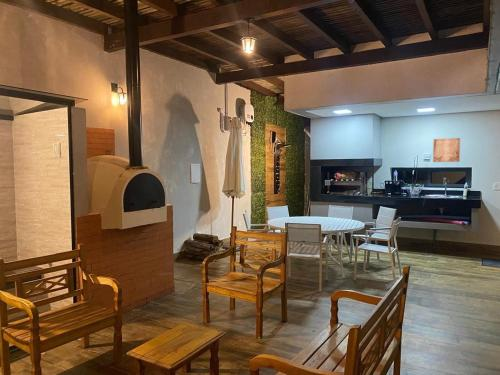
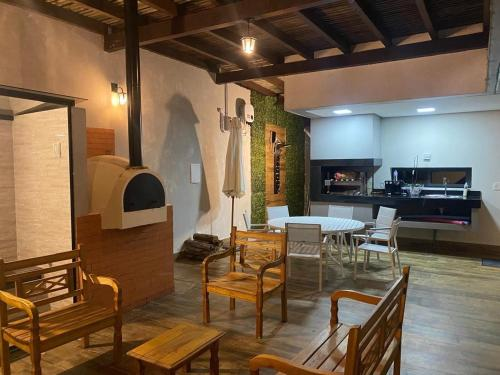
- wall art [432,137,461,163]
